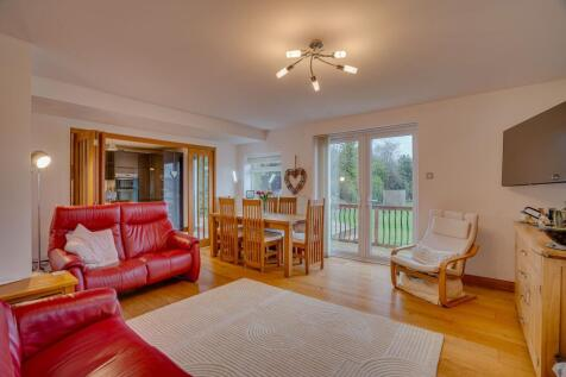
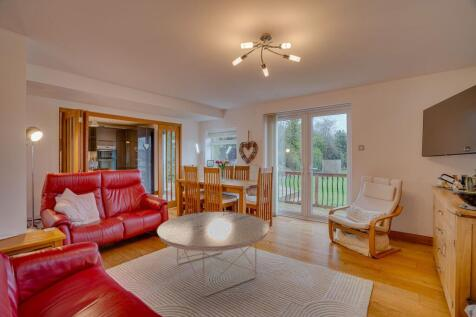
+ coffee table [156,211,270,297]
